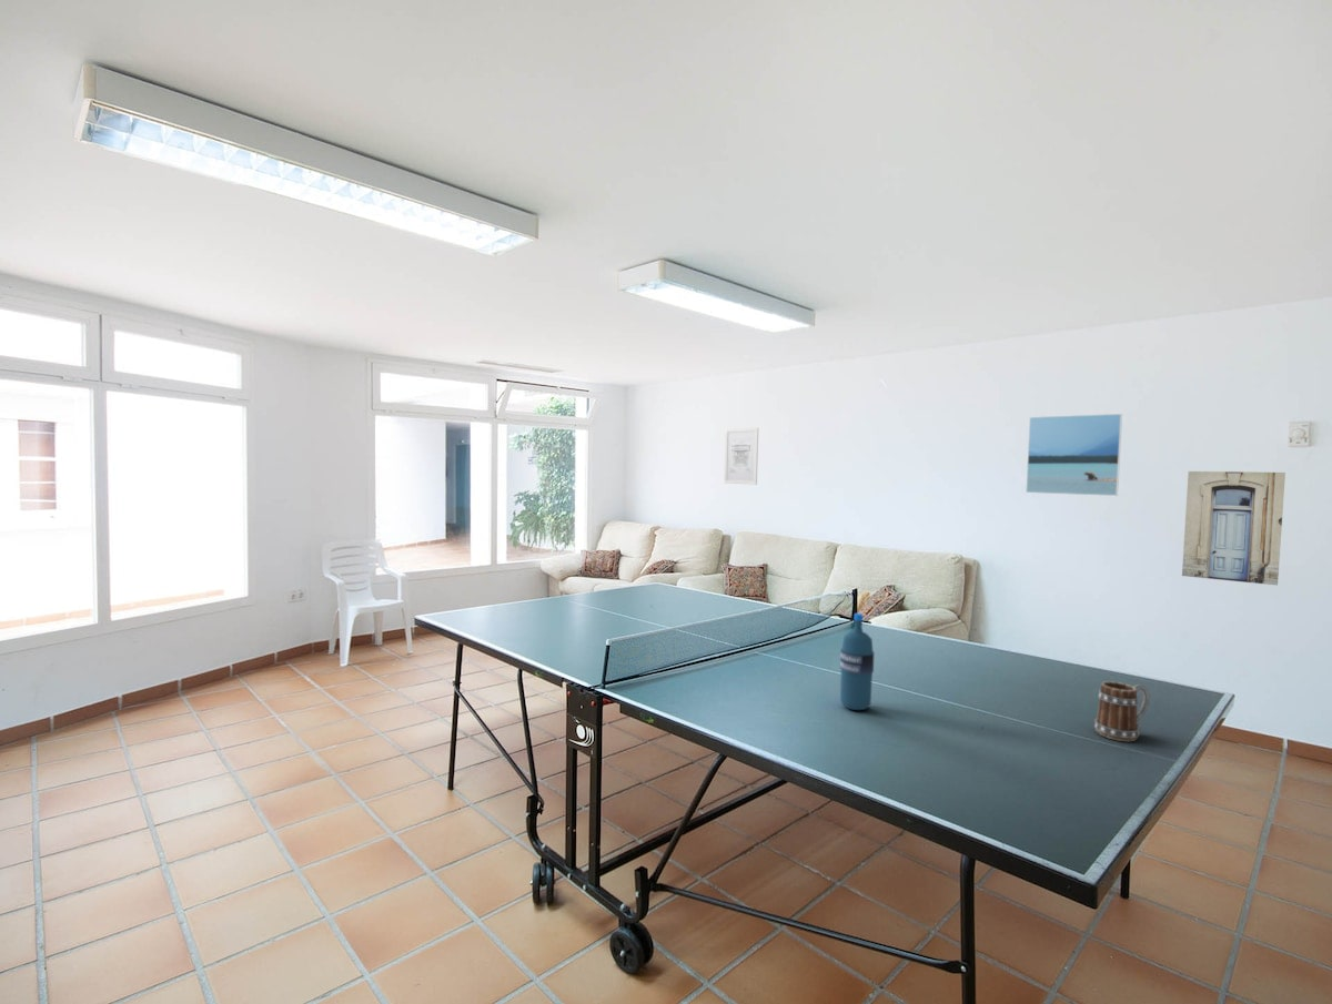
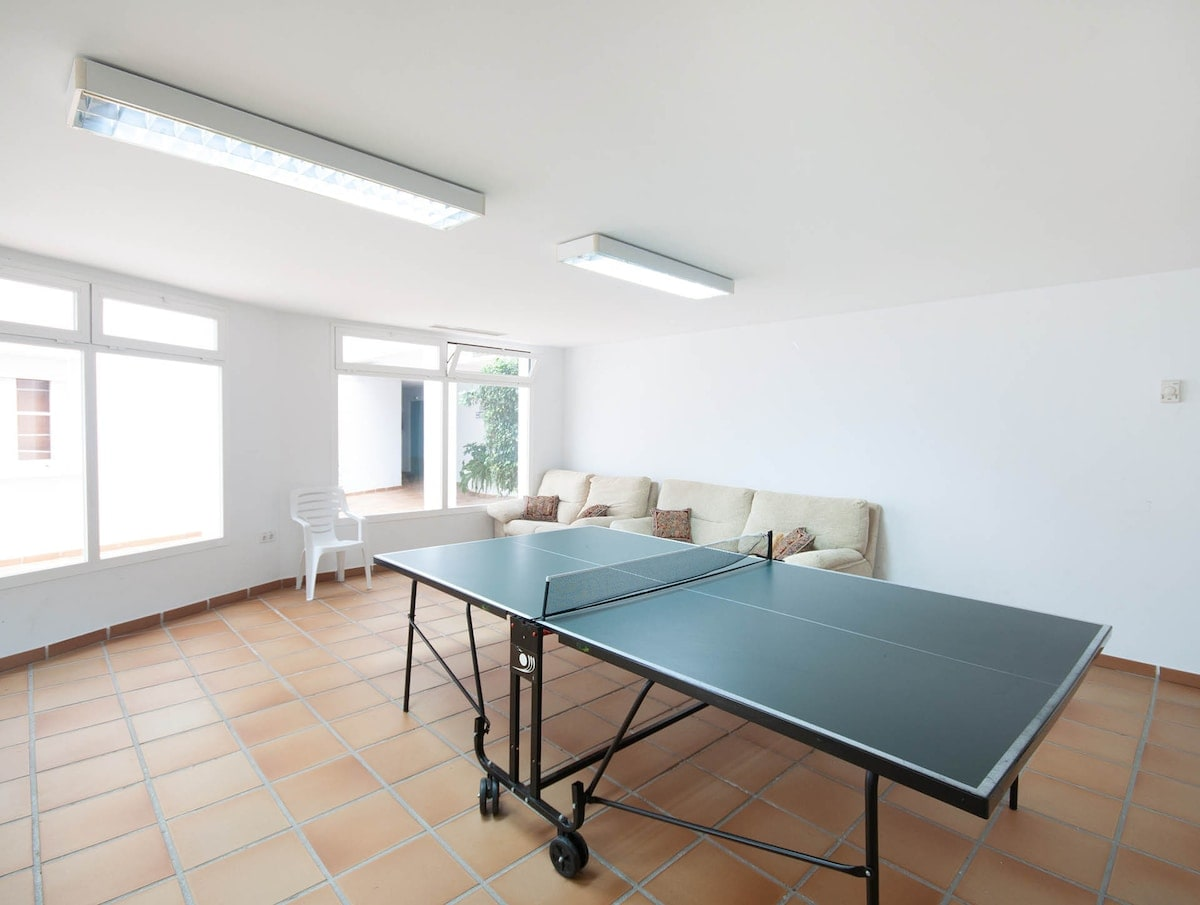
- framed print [1025,413,1123,497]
- mug [1092,680,1150,742]
- wall art [723,427,759,486]
- water bottle [839,612,875,711]
- wall art [1181,470,1286,586]
